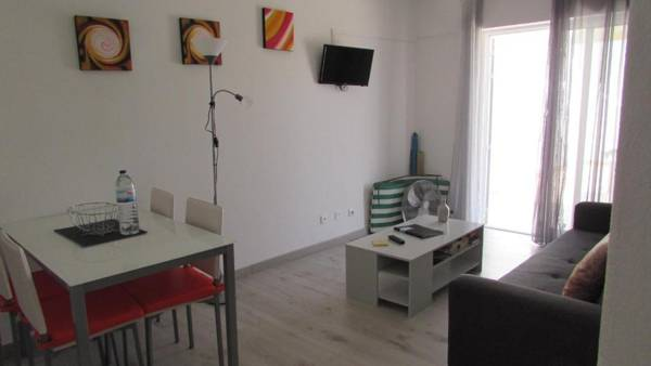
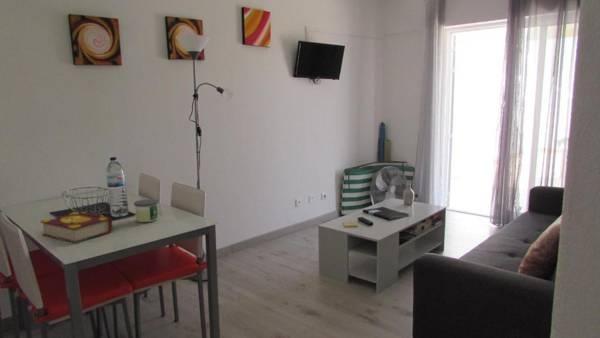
+ book [39,211,114,243]
+ candle [133,198,159,223]
